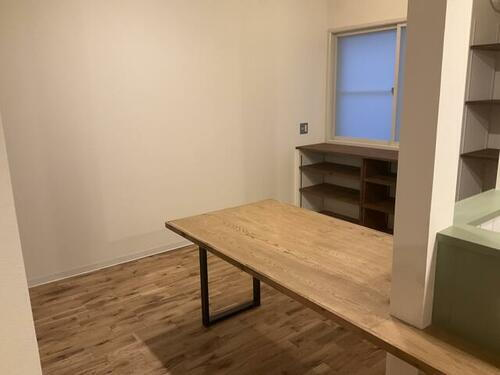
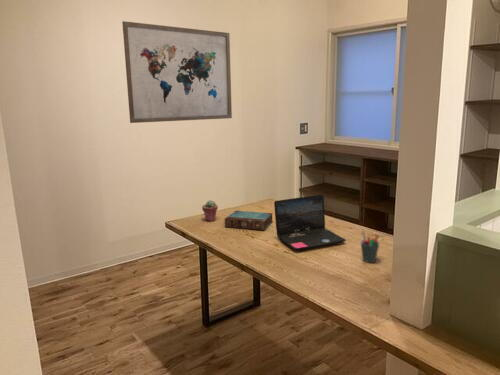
+ laptop [273,194,347,251]
+ wall art [121,20,233,124]
+ potted succulent [201,199,219,222]
+ pen holder [360,229,380,264]
+ book [224,210,274,231]
